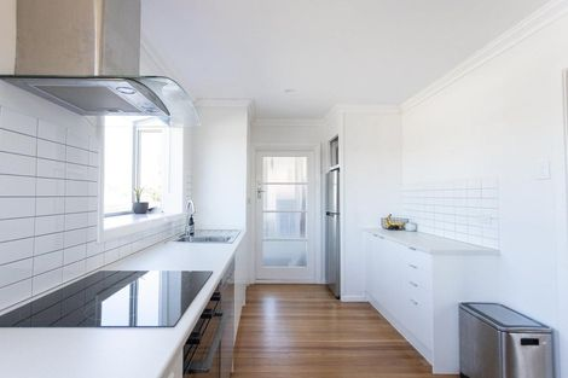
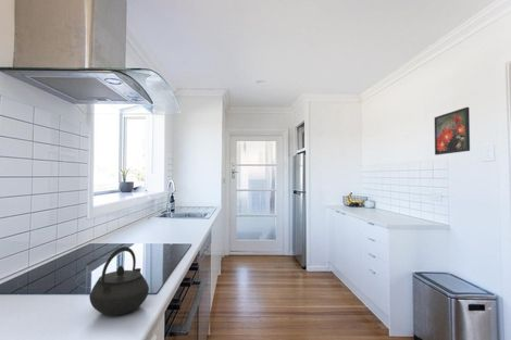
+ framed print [434,106,471,155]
+ kettle [88,245,150,316]
